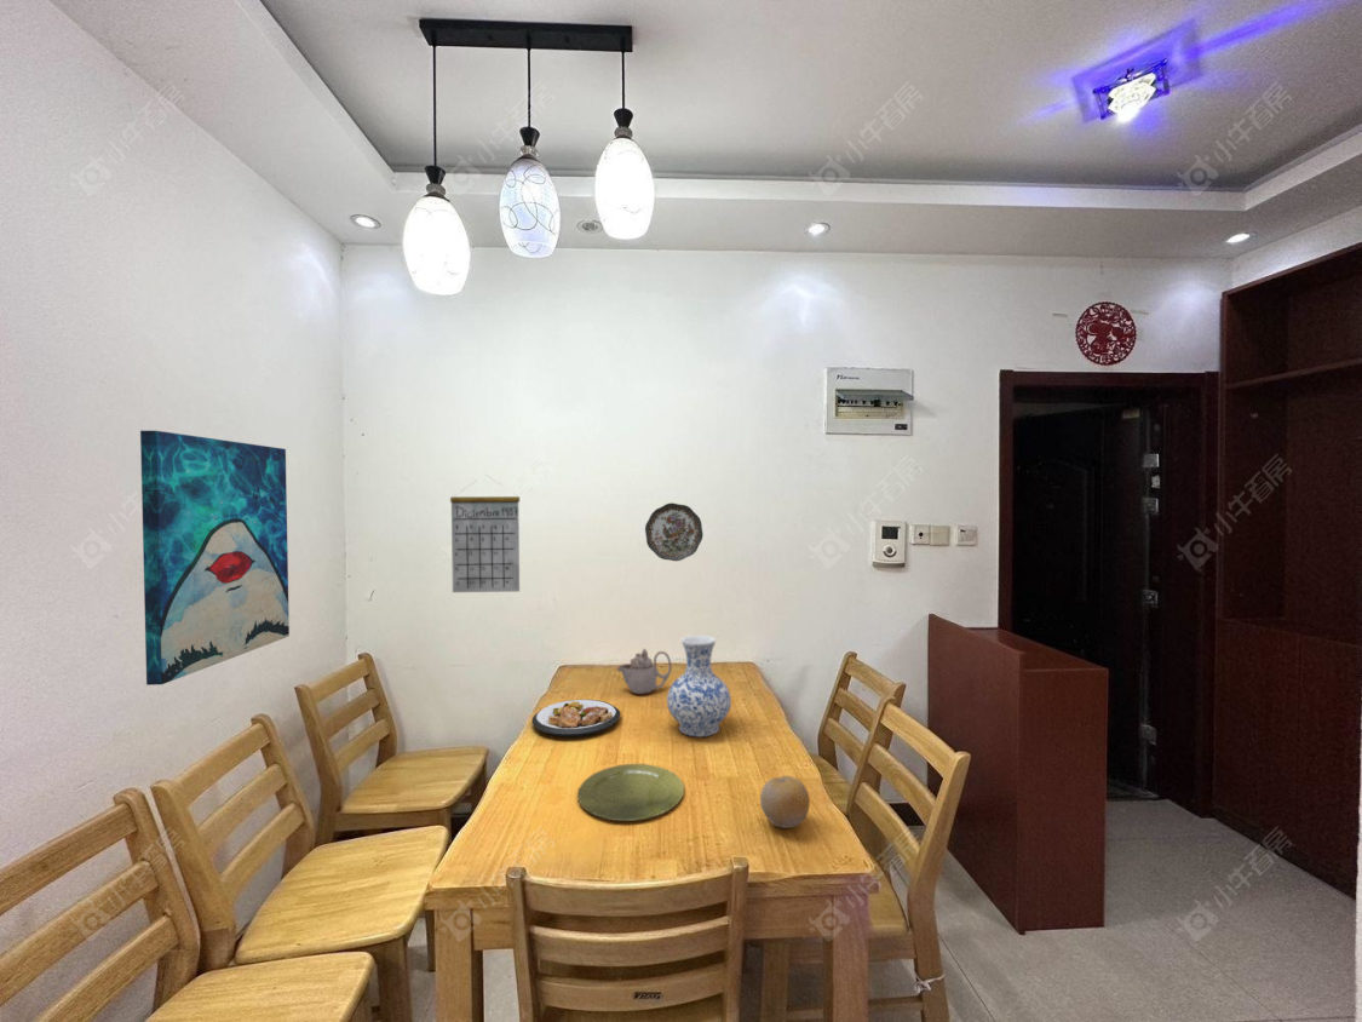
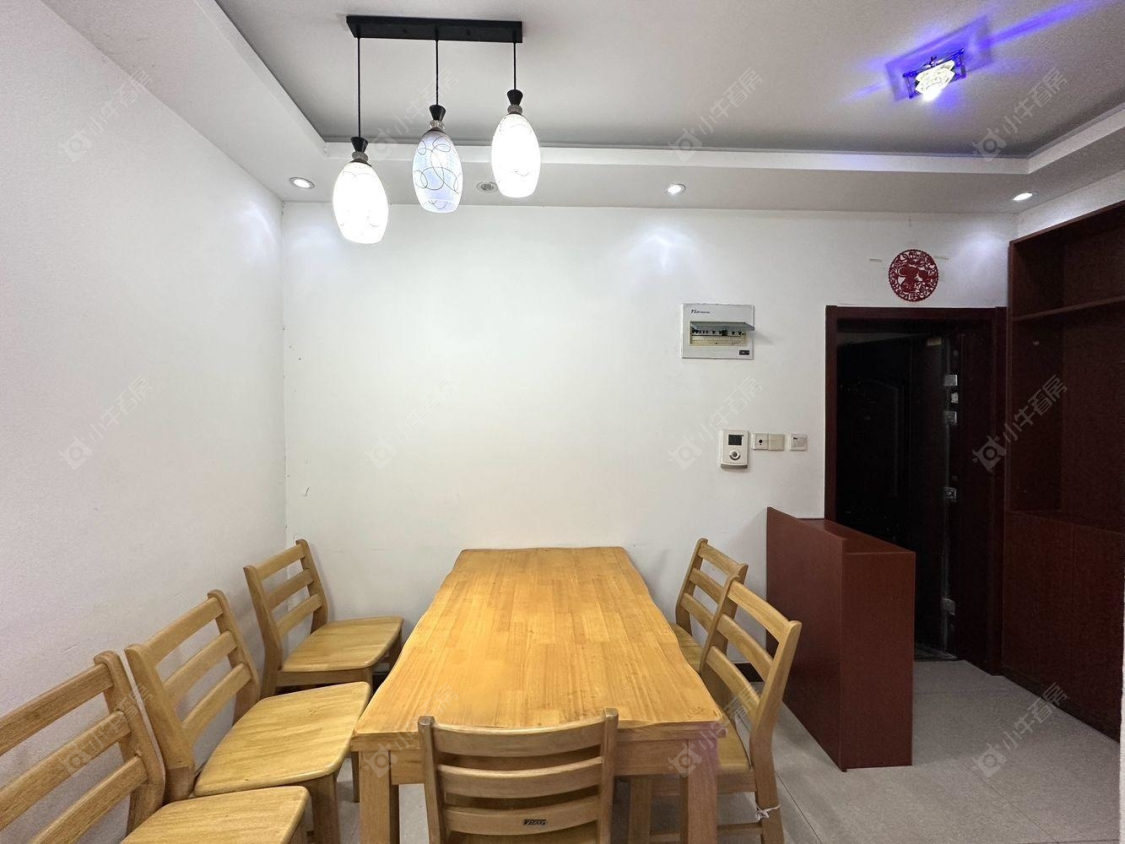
- fruit [759,775,811,829]
- vase [666,635,732,739]
- calendar [449,475,521,593]
- plate [530,699,621,739]
- decorative plate [644,501,705,562]
- wall art [139,430,291,687]
- plate [576,763,685,822]
- teapot [616,648,673,696]
